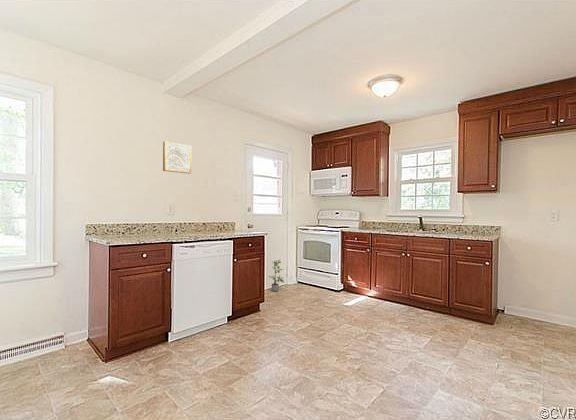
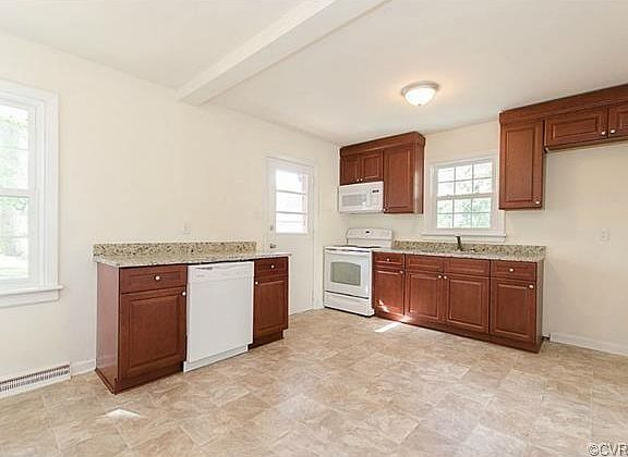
- potted plant [267,259,285,292]
- wall art [162,140,192,175]
